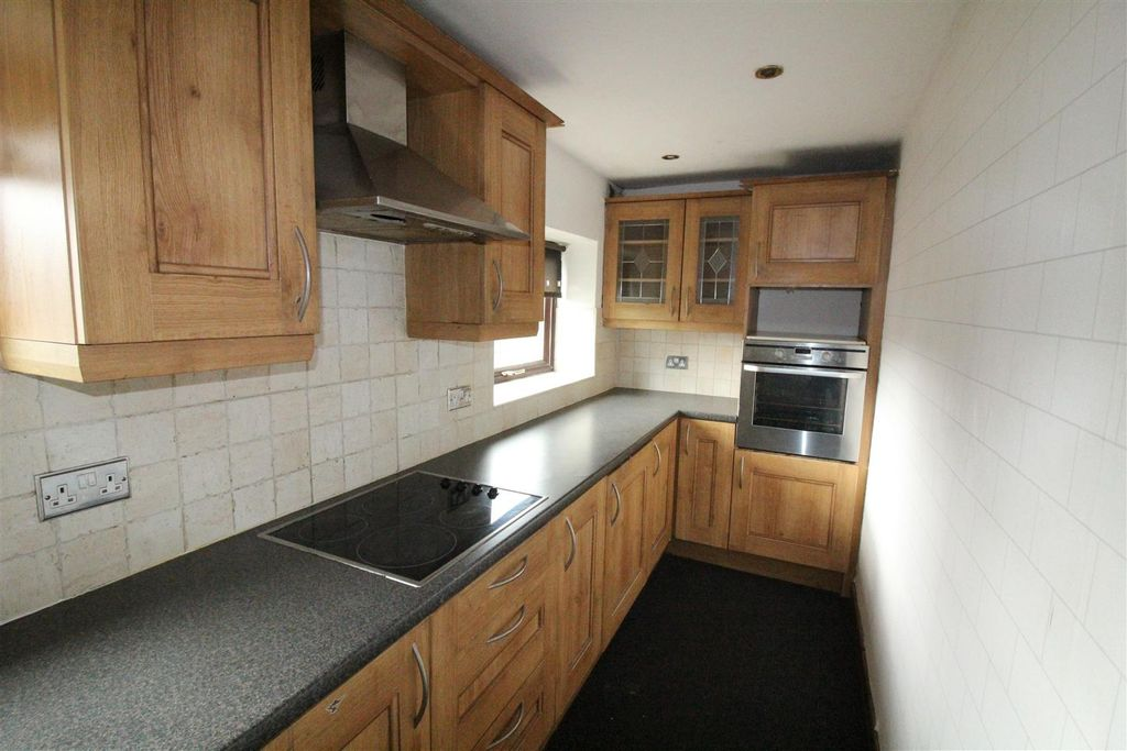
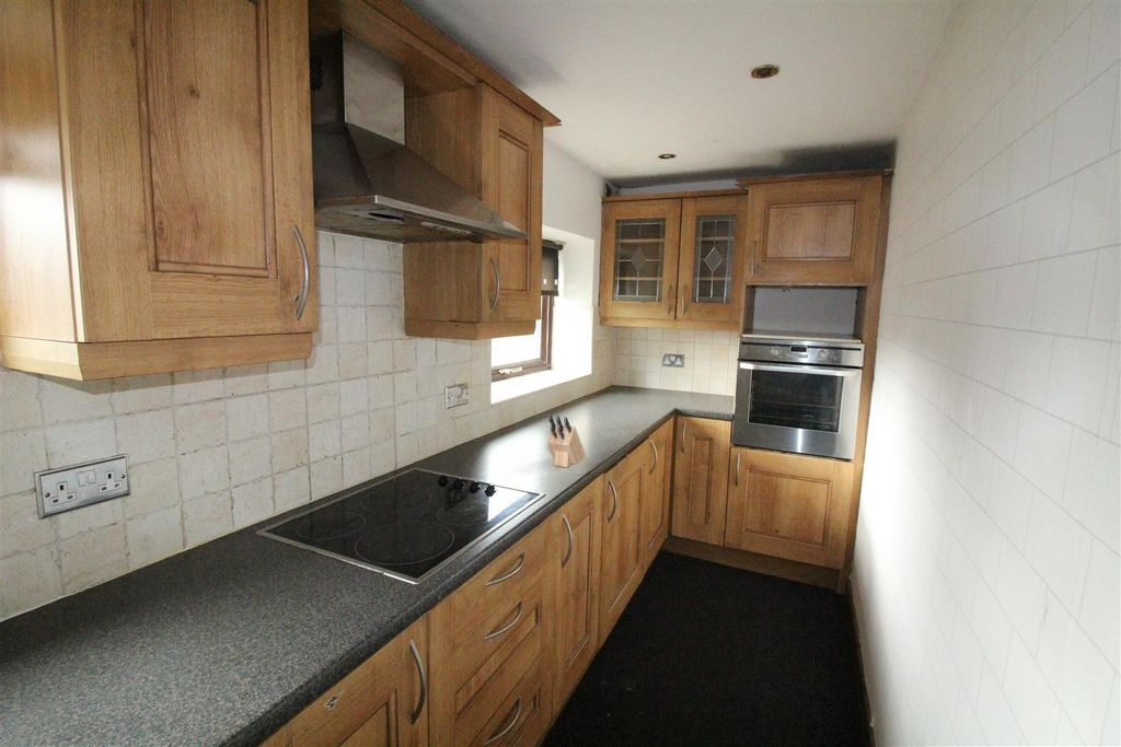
+ knife block [546,413,587,468]
